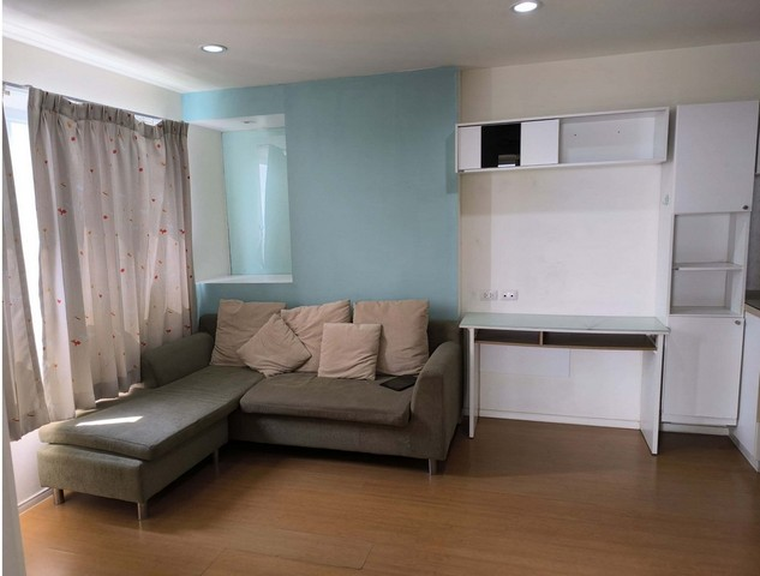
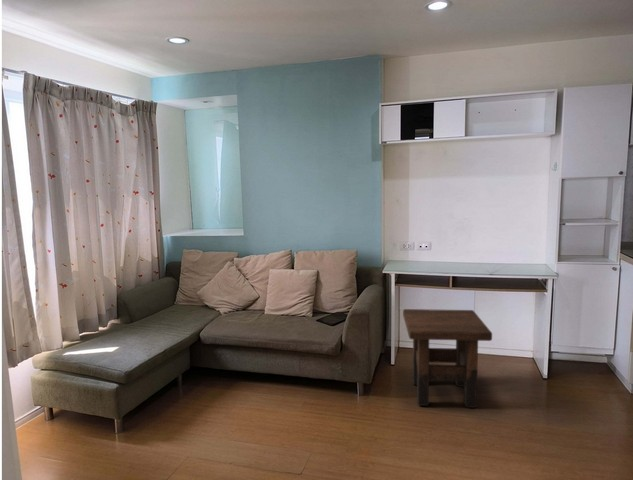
+ side table [402,308,493,409]
